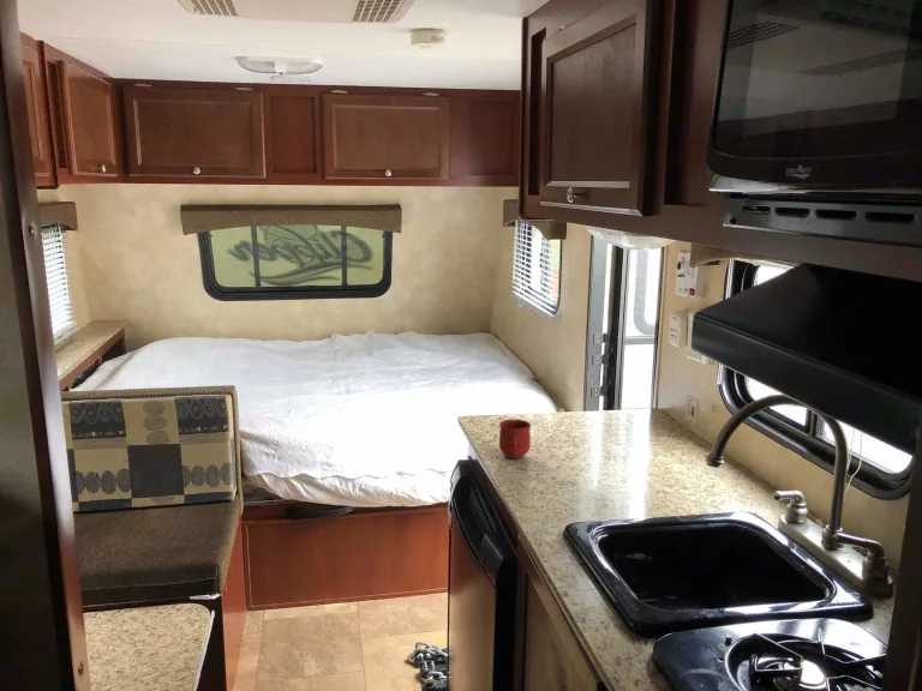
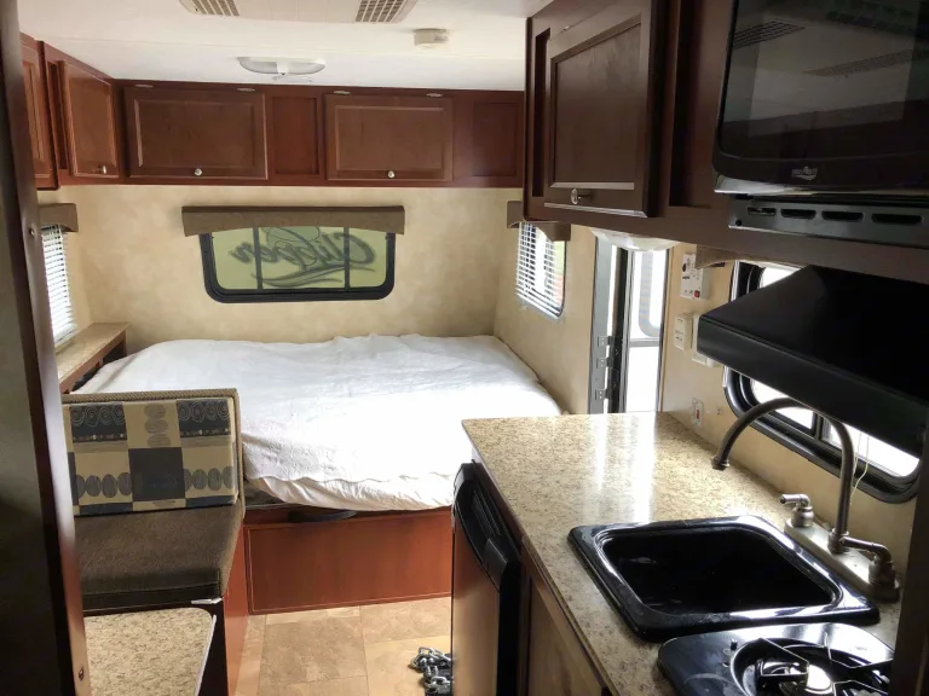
- mug [498,417,532,459]
